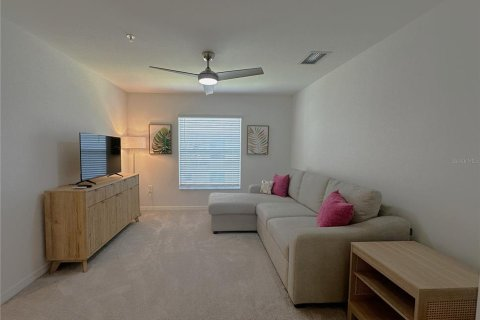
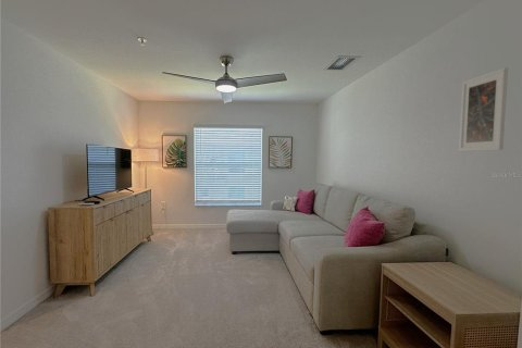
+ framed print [458,66,509,152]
